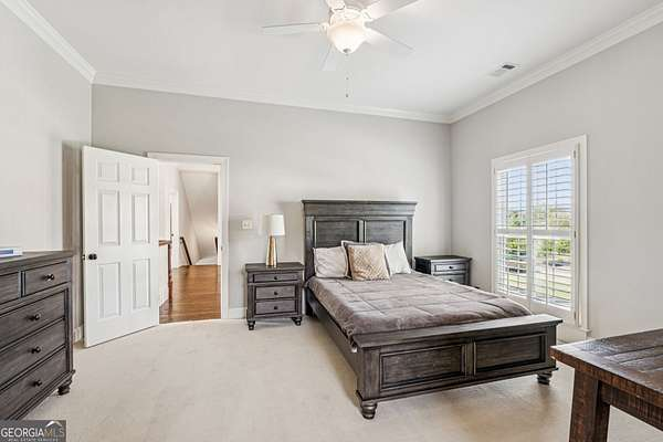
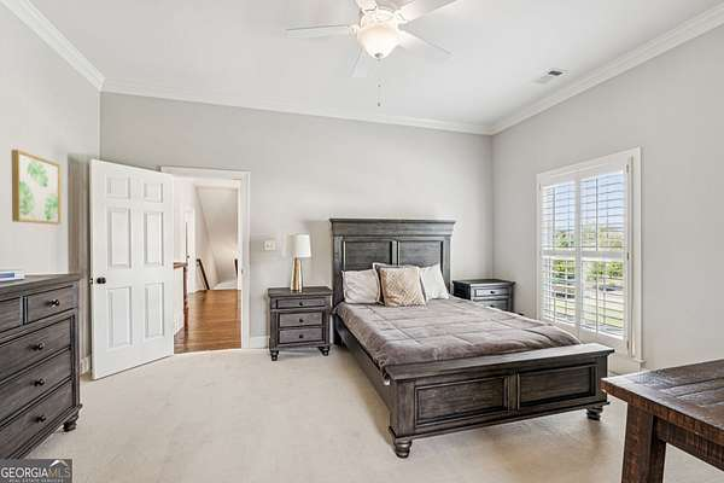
+ wall art [11,149,62,226]
